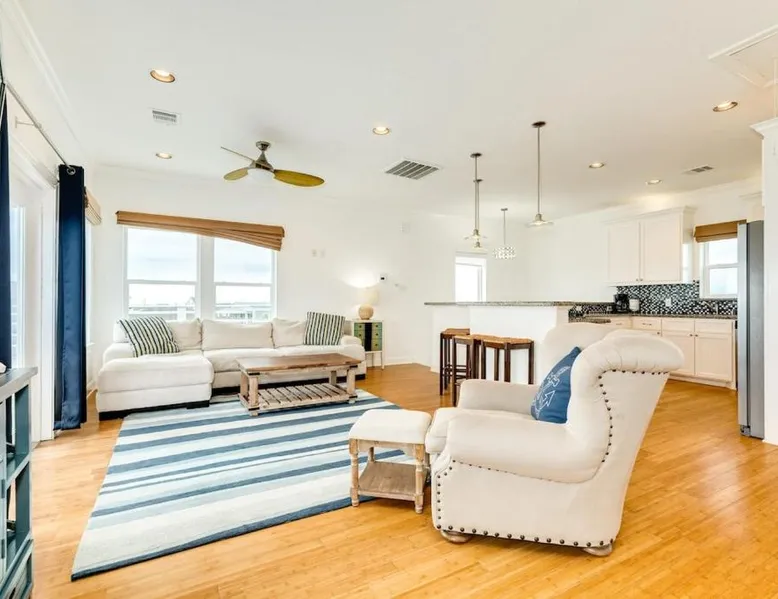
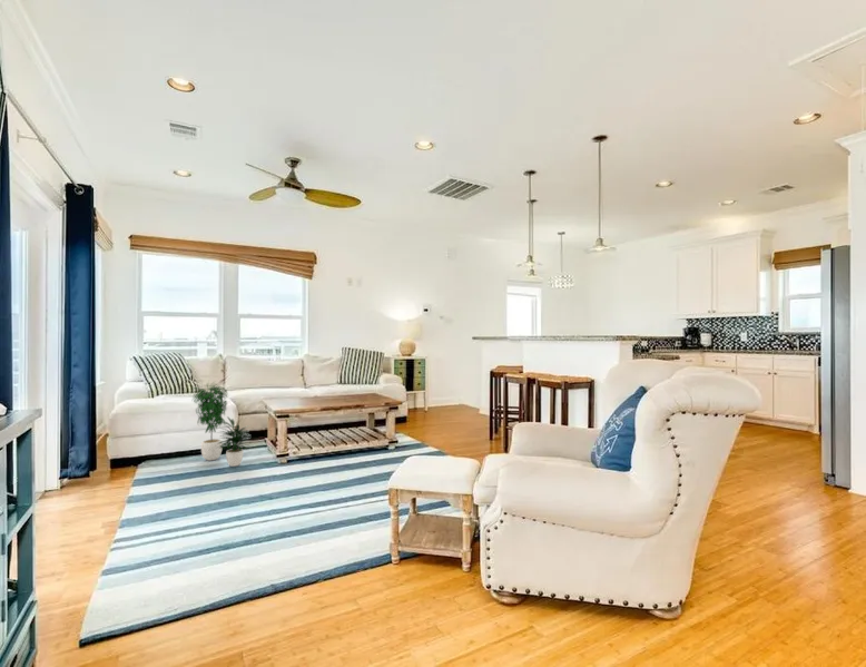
+ potted plant [189,381,253,468]
